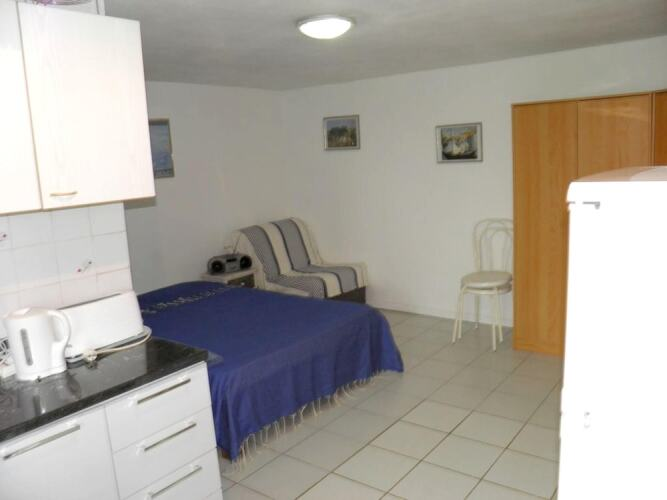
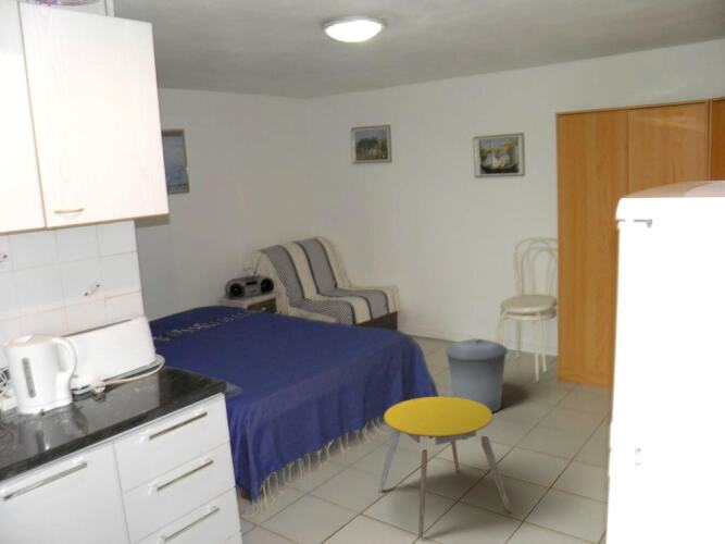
+ trash can [443,337,509,413]
+ stool [377,396,512,539]
